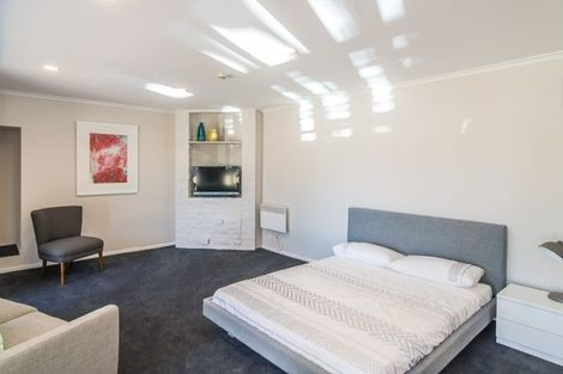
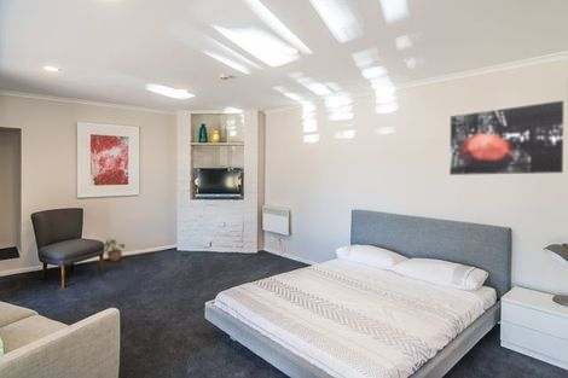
+ potted plant [104,237,126,262]
+ wall art [448,99,564,176]
